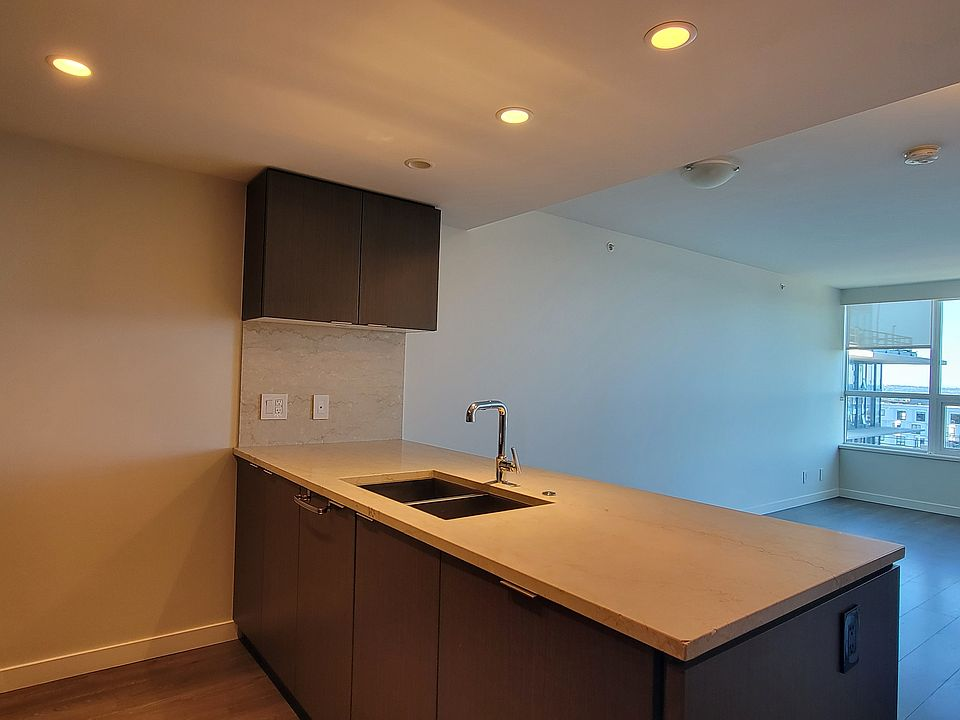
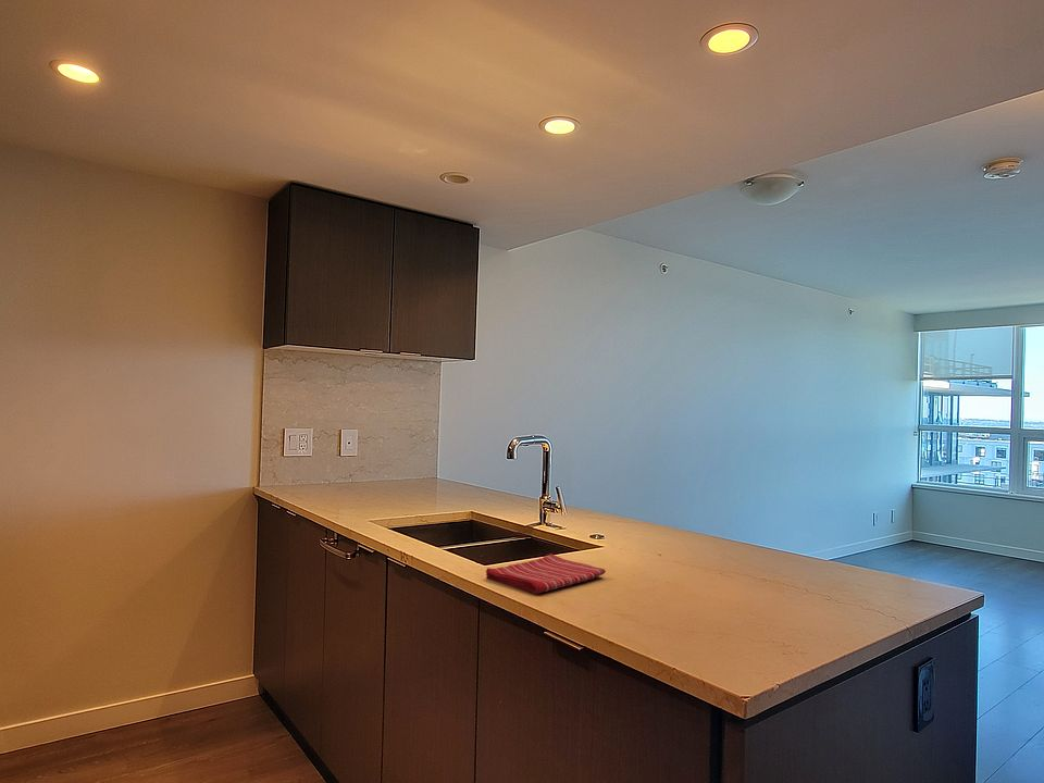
+ dish towel [485,554,607,595]
